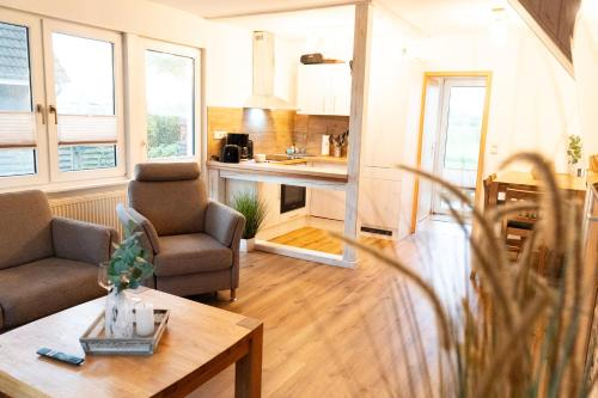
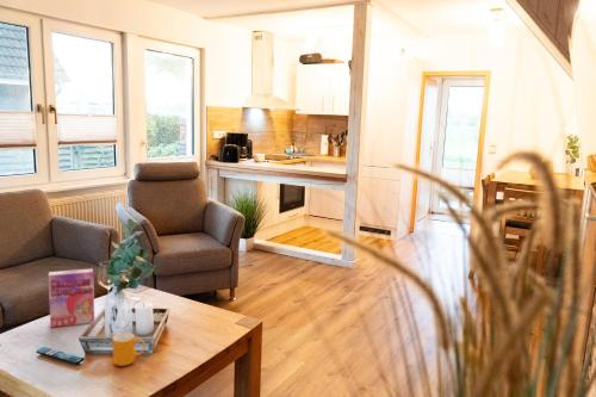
+ mug [111,331,147,367]
+ cereal box [46,268,95,329]
